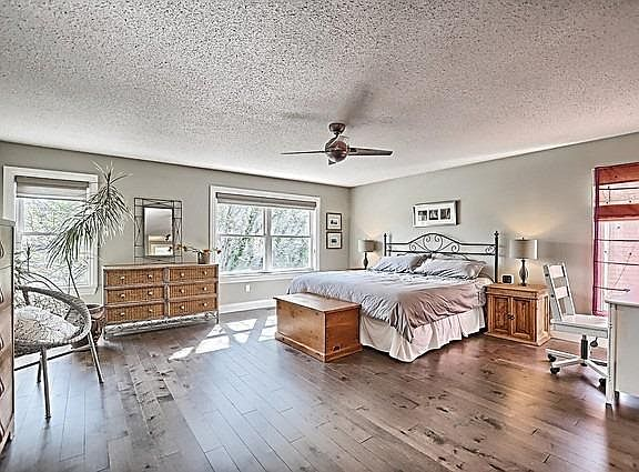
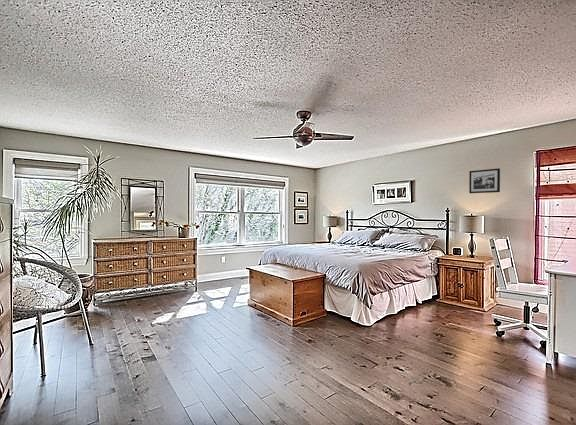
+ picture frame [468,167,501,194]
